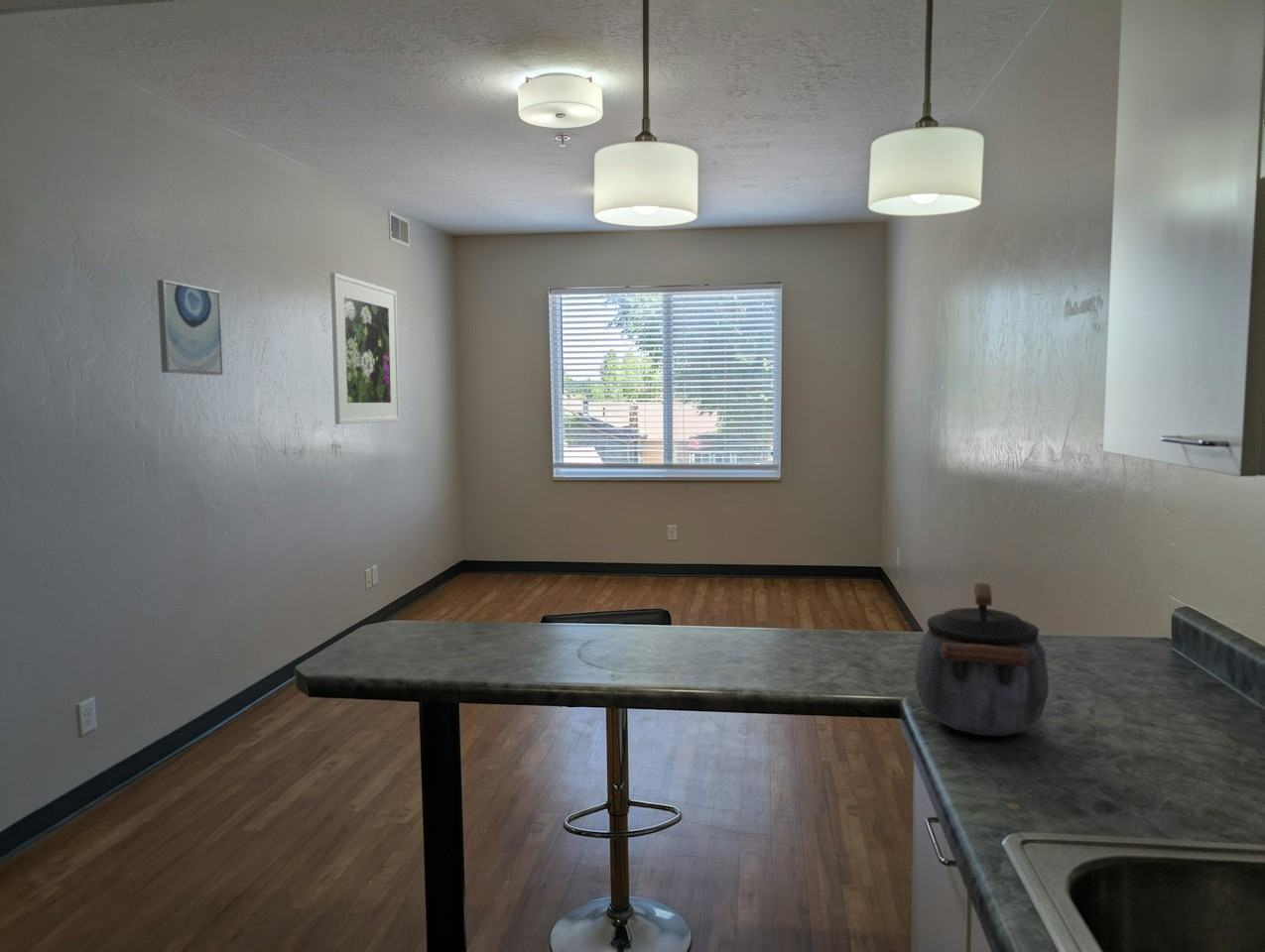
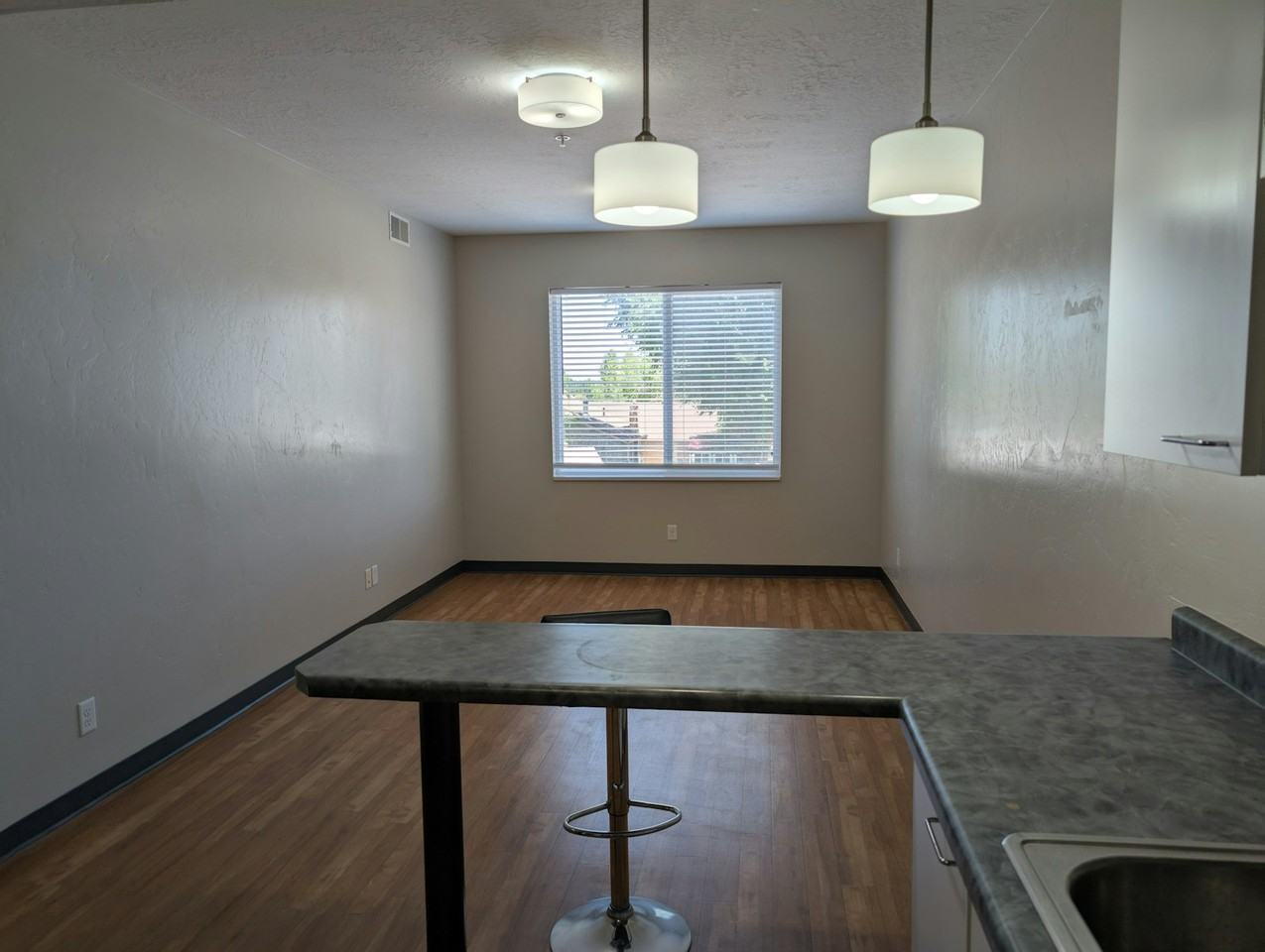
- wall art [156,279,224,376]
- kettle [914,582,1050,737]
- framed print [329,272,401,425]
